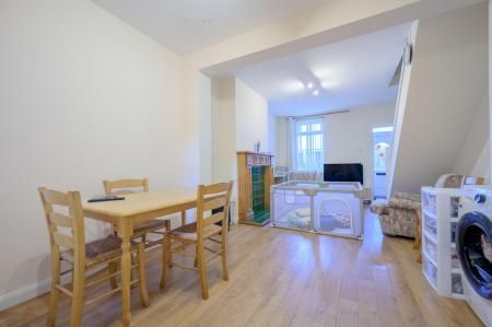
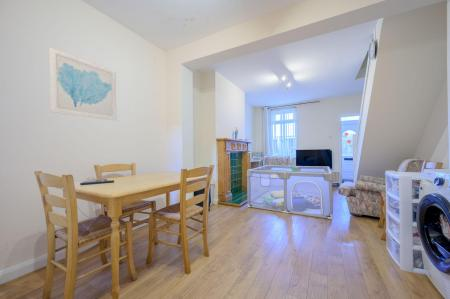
+ wall art [49,47,117,121]
